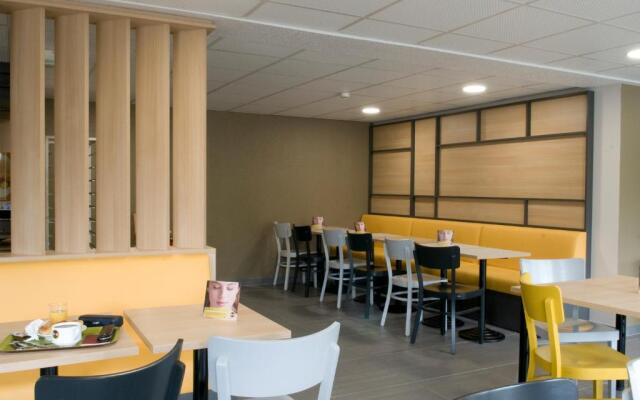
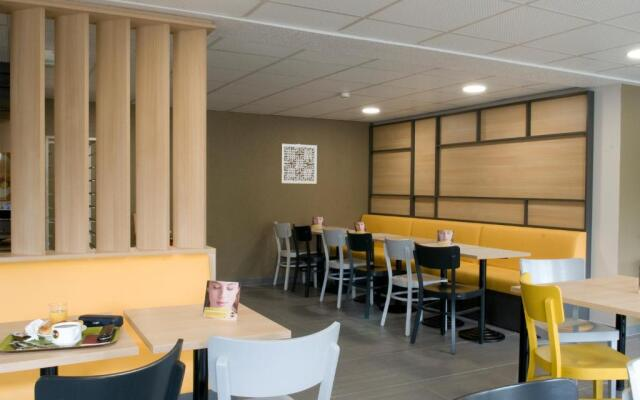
+ wall art [280,143,318,184]
